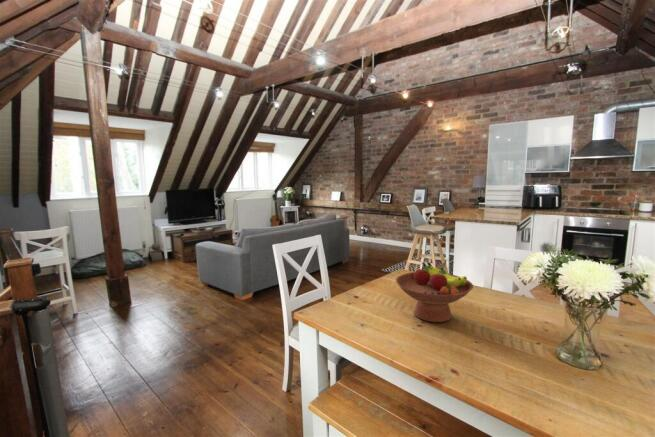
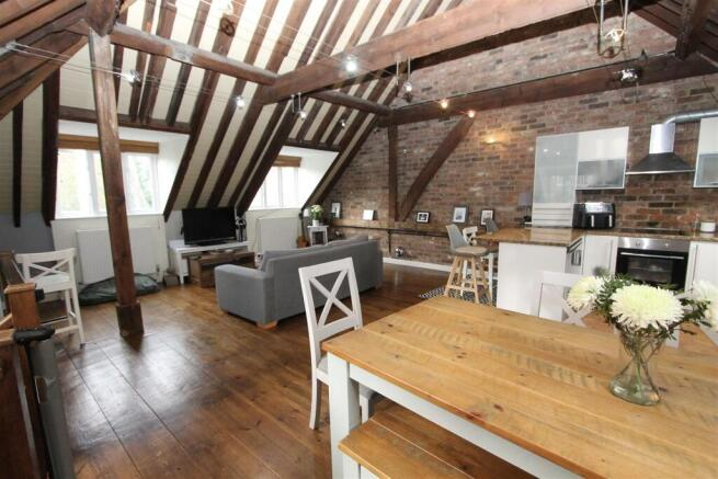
- fruit bowl [395,261,474,323]
